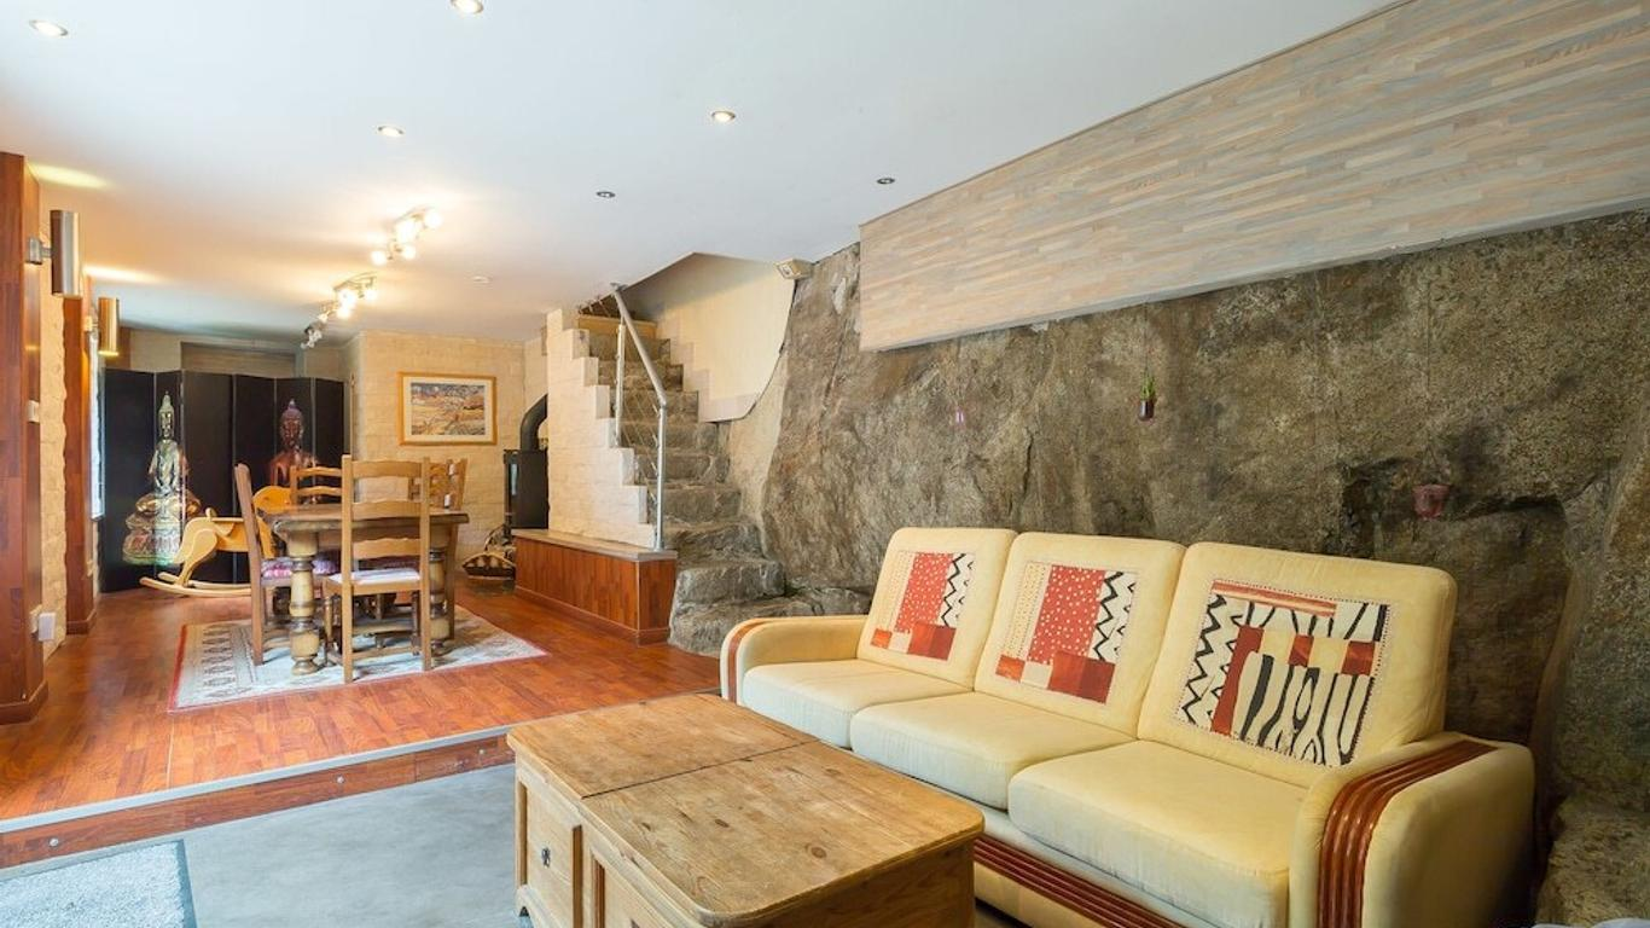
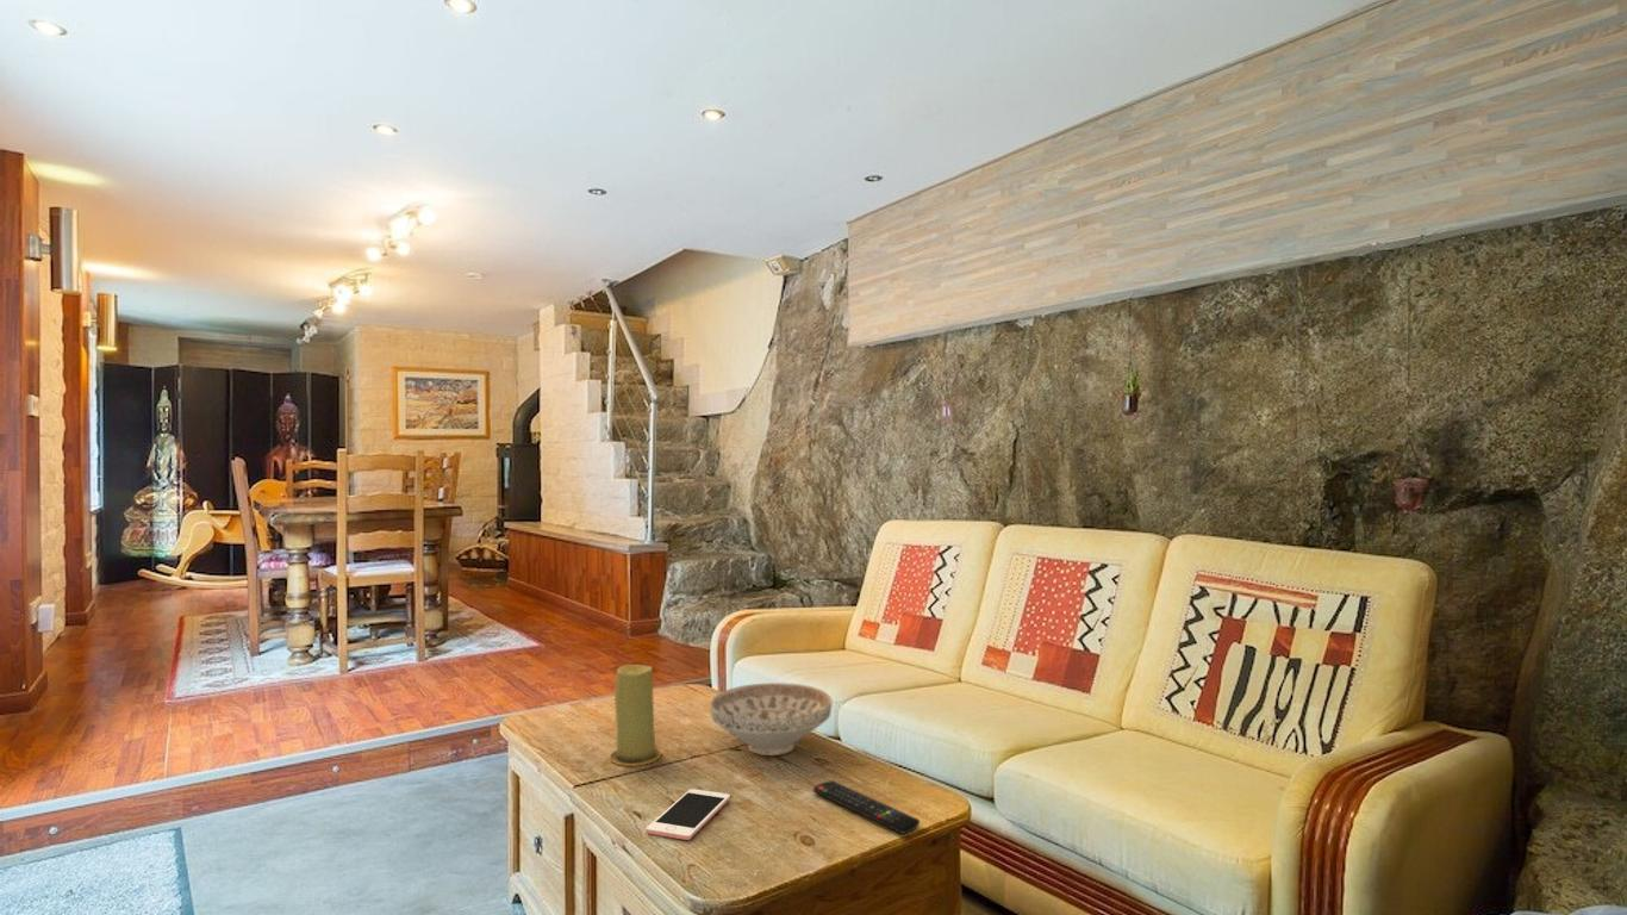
+ cell phone [646,788,731,841]
+ decorative bowl [709,681,833,757]
+ candle [609,664,662,767]
+ remote control [812,779,921,835]
